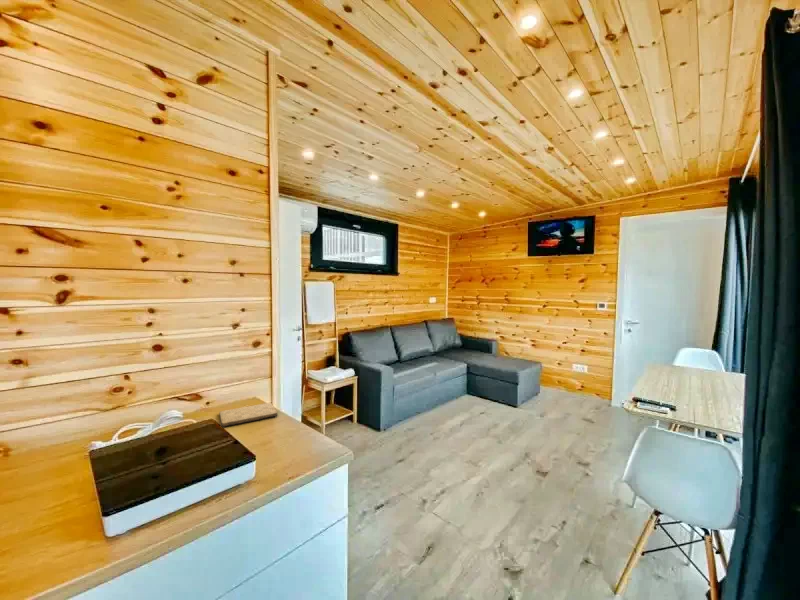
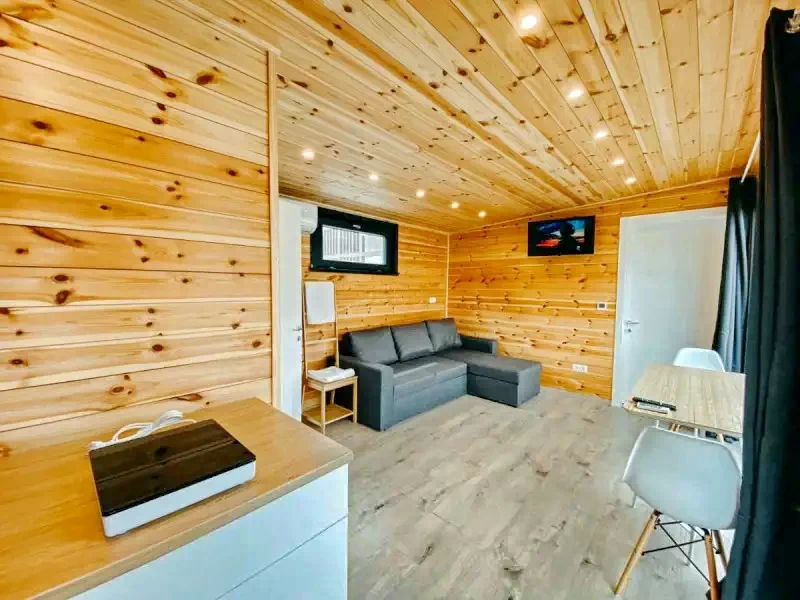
- cutting board [218,402,279,427]
